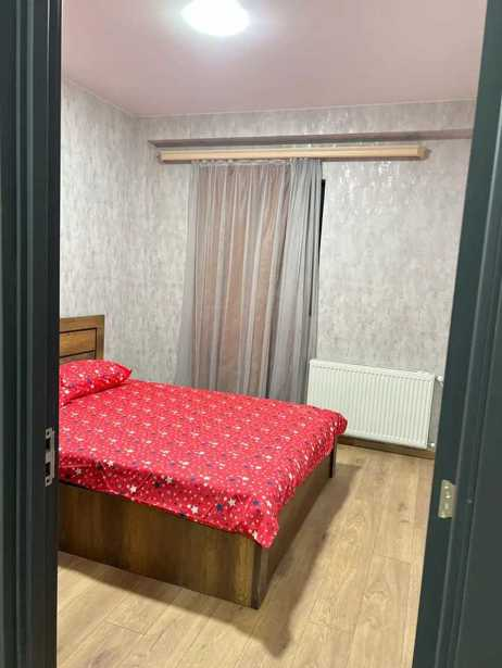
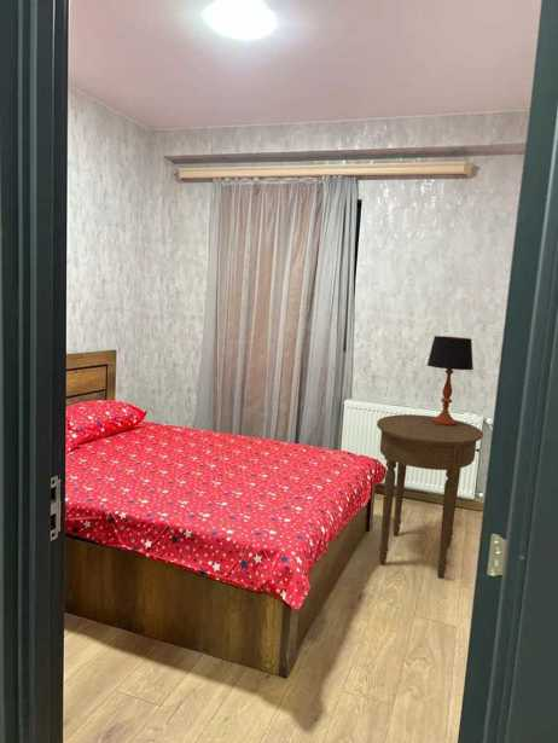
+ side table [376,413,484,580]
+ table lamp [426,335,475,426]
